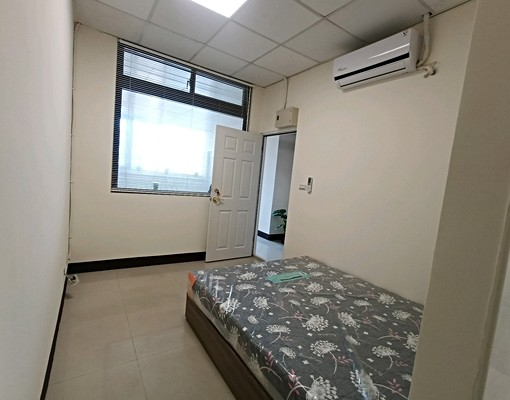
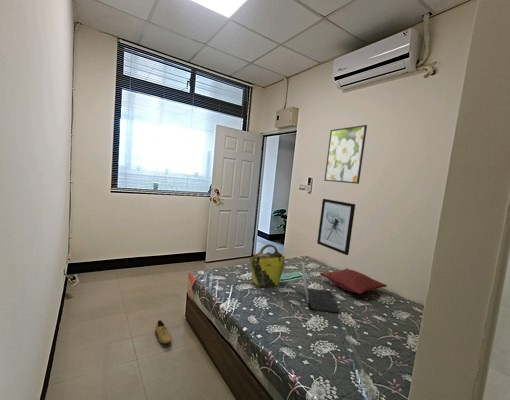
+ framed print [323,124,368,185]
+ wall art [316,198,356,256]
+ shoe [155,319,173,344]
+ tote bag [249,243,286,288]
+ pillow [319,268,388,295]
+ laptop computer [301,262,341,314]
